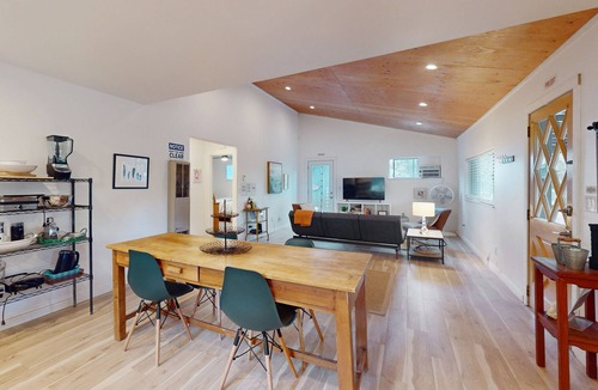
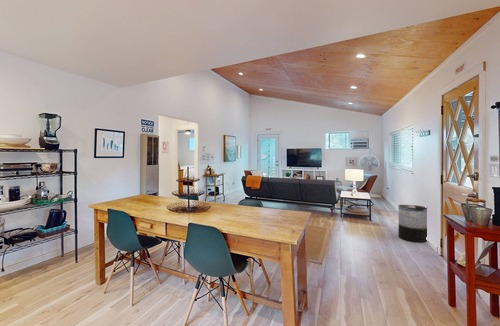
+ trash can [398,204,428,243]
